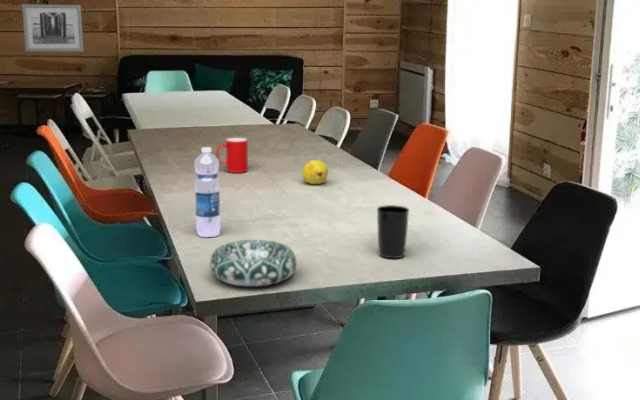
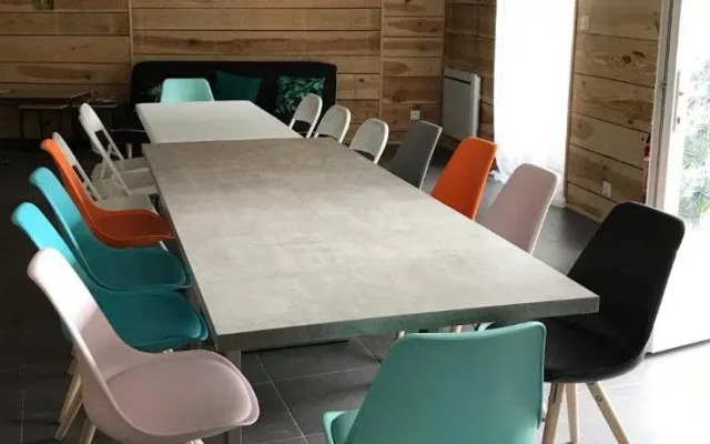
- cup [215,137,249,174]
- fruit [301,159,329,185]
- wall art [21,3,84,53]
- water bottle [194,146,221,238]
- cup [376,204,410,259]
- decorative bowl [209,239,298,287]
